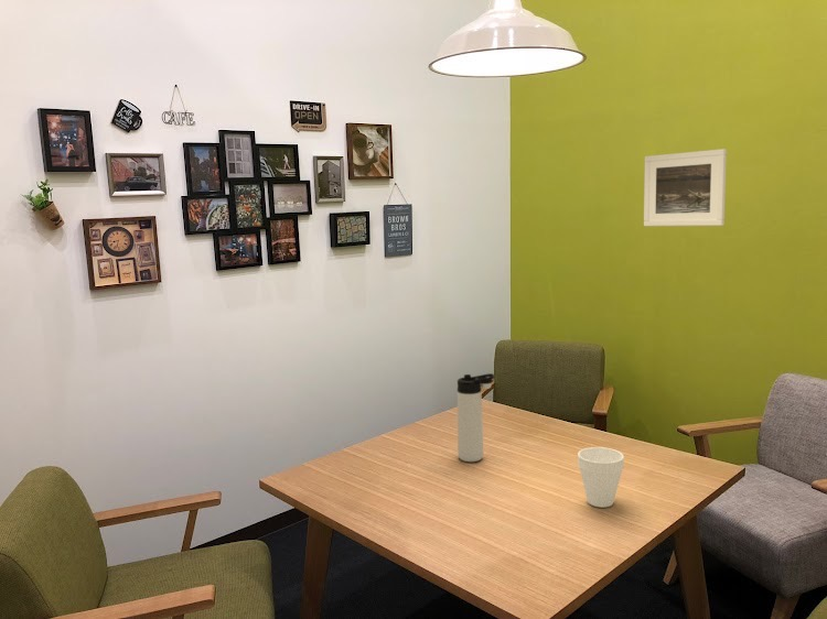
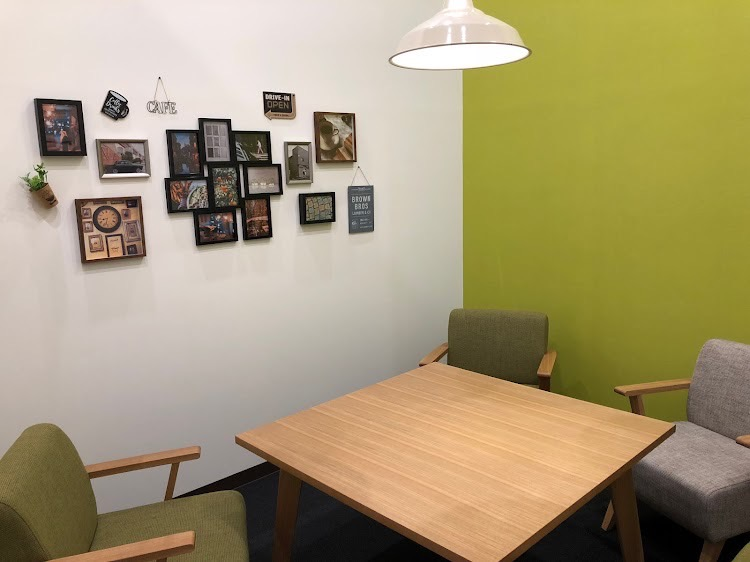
- thermos bottle [457,372,495,463]
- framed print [643,148,728,227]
- cup [577,446,625,509]
